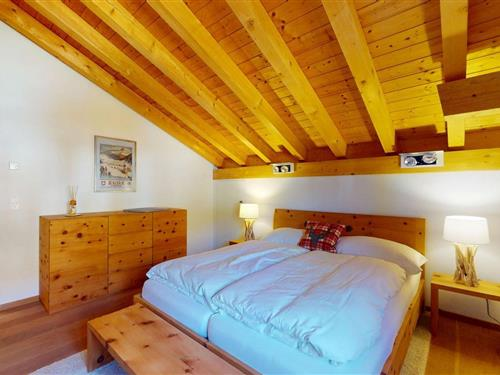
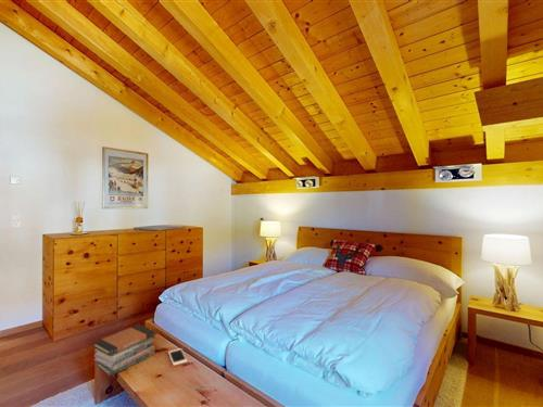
+ book stack [92,323,156,377]
+ cell phone [167,347,188,367]
